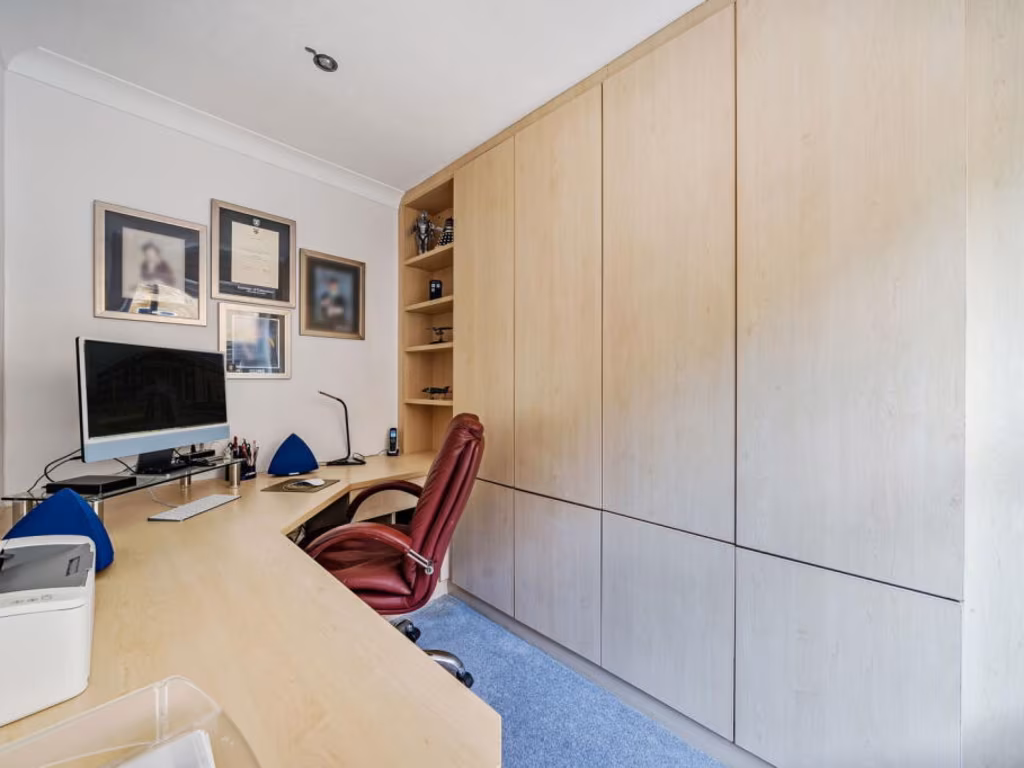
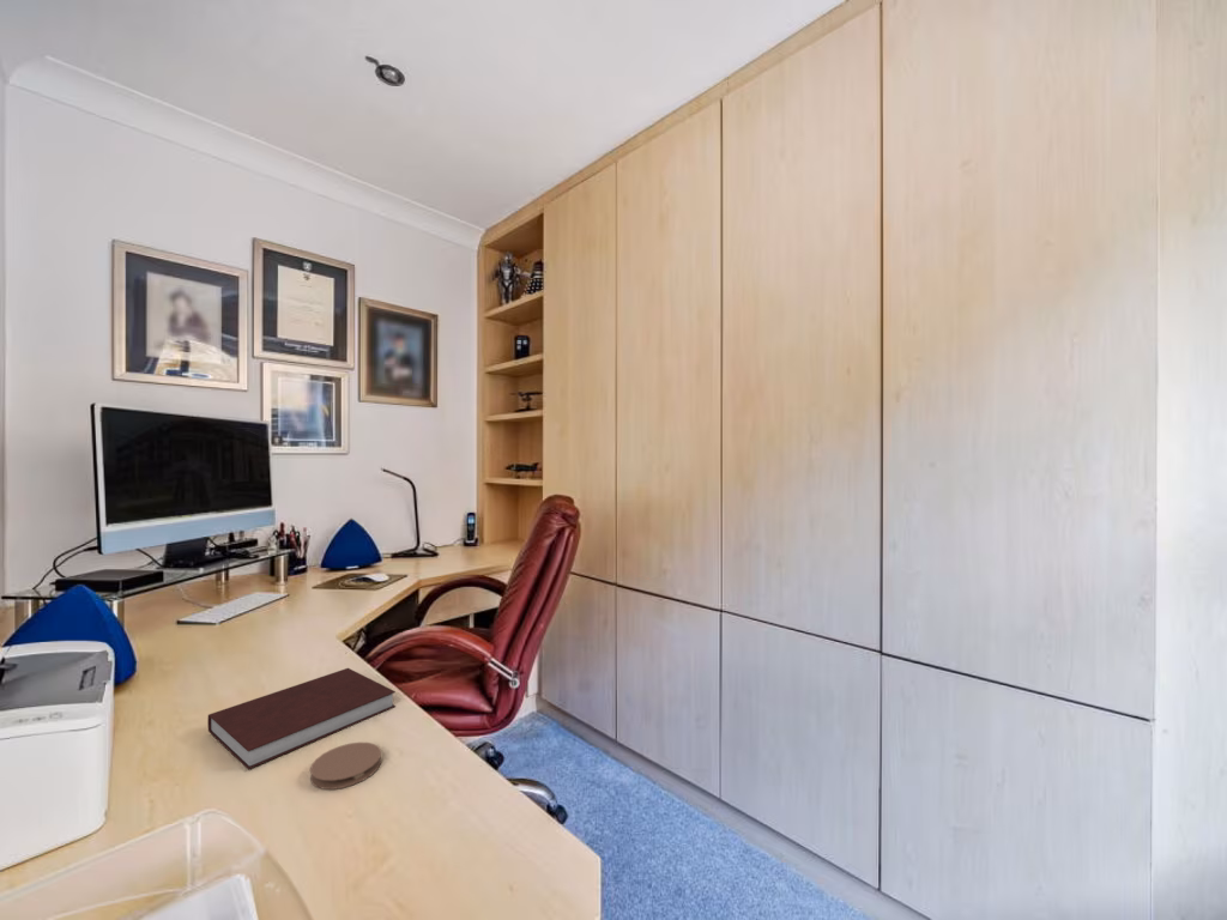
+ notebook [206,667,397,770]
+ coaster [309,742,382,791]
